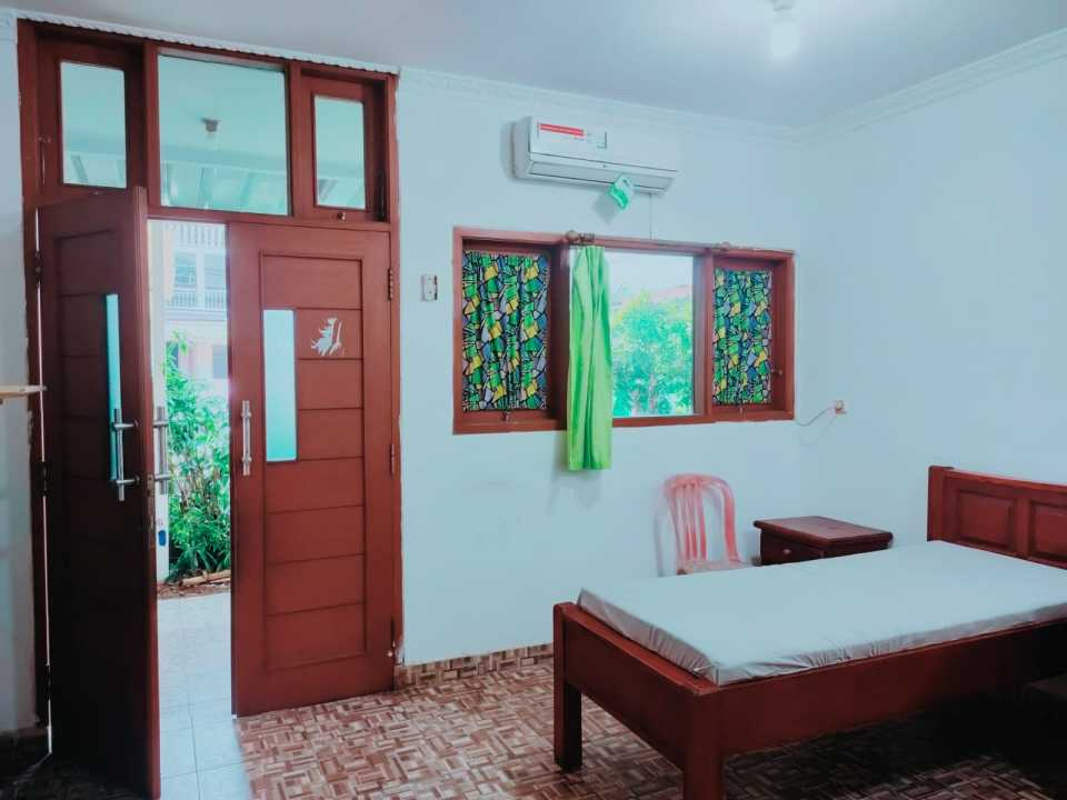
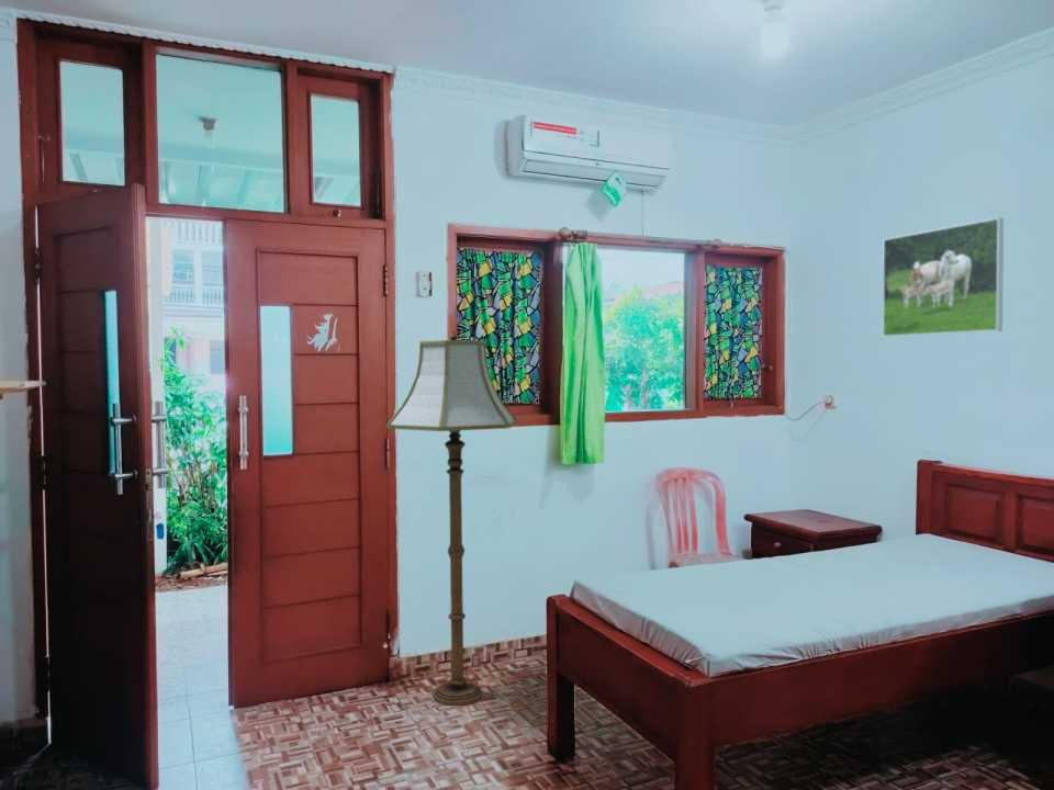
+ floor lamp [385,329,518,707]
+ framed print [882,217,1005,338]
